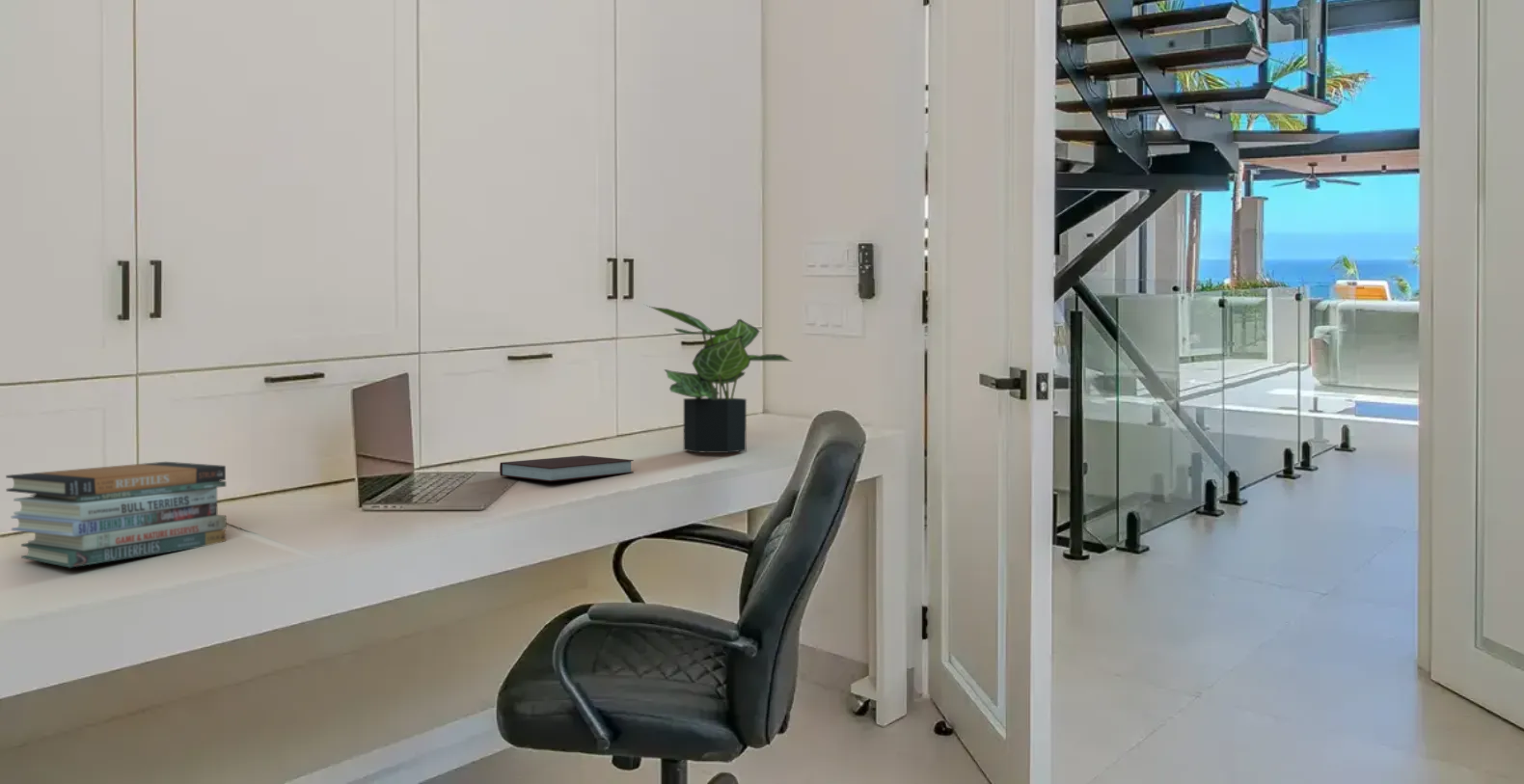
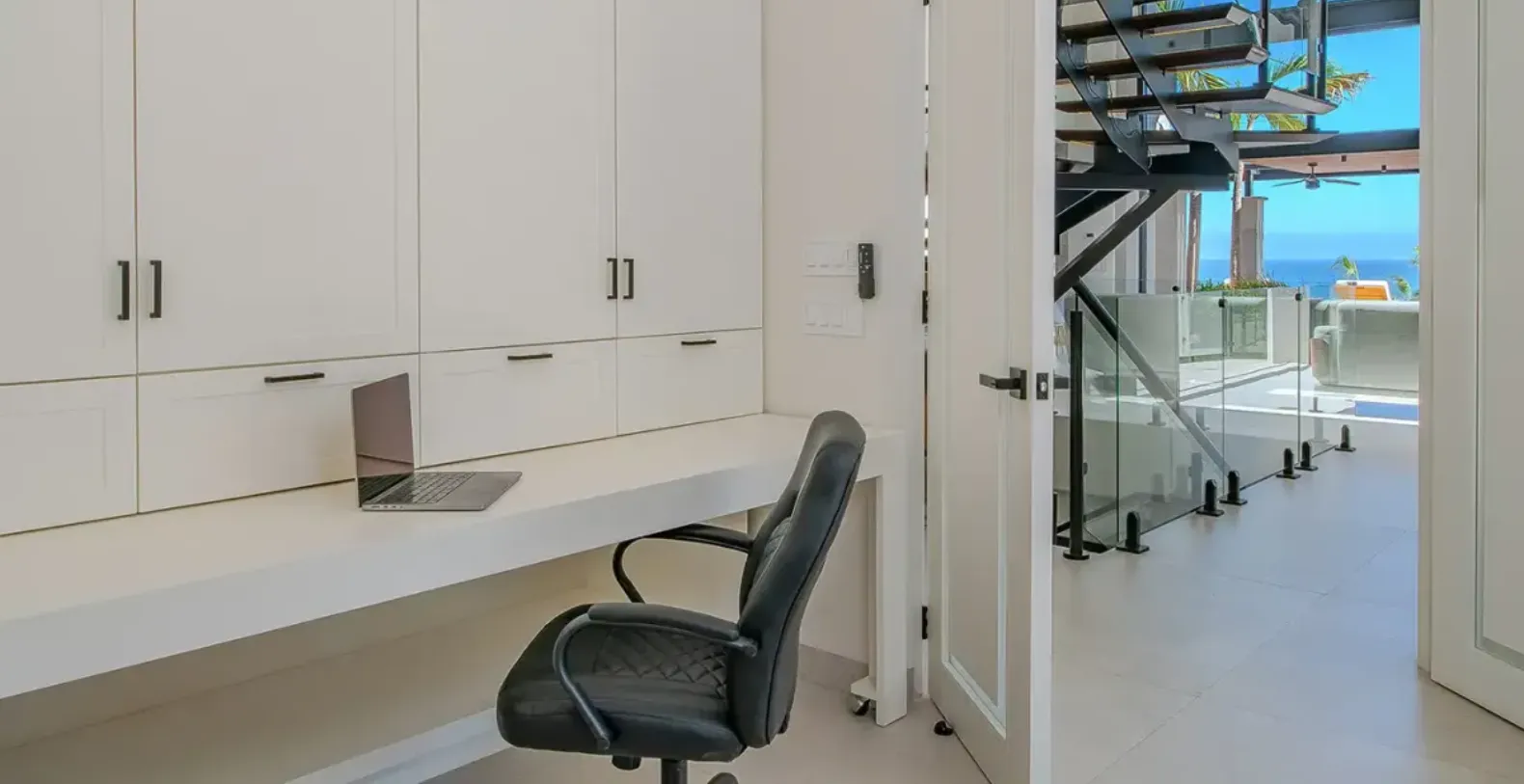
- book stack [5,461,228,569]
- notebook [499,454,635,482]
- potted plant [644,304,792,454]
